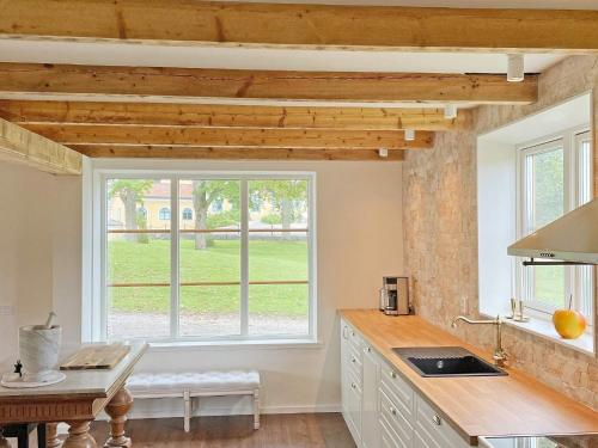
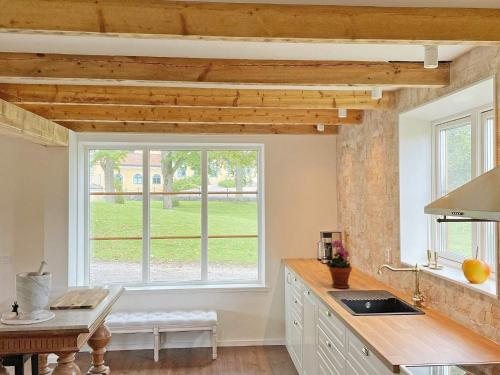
+ potted plant [325,239,353,290]
